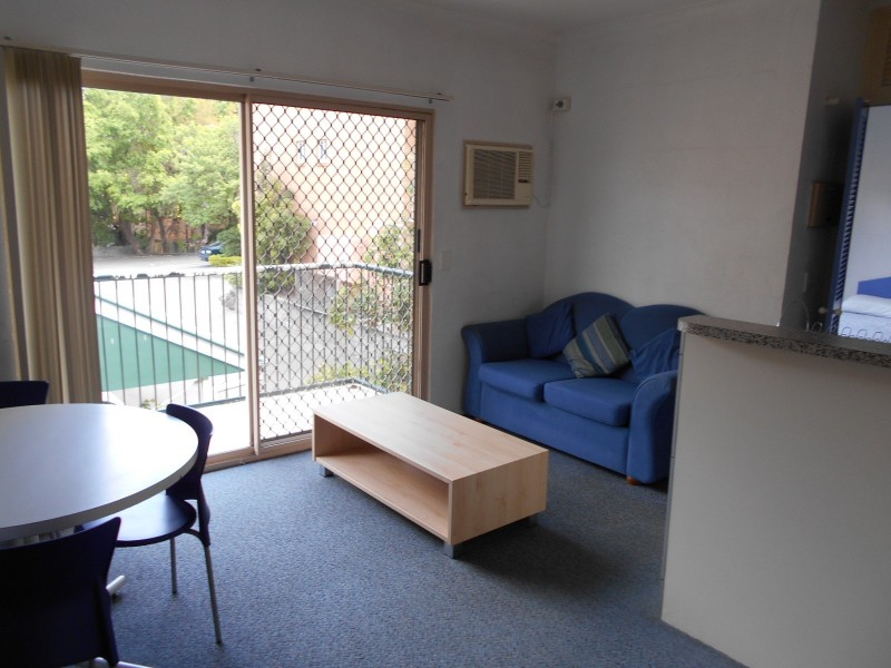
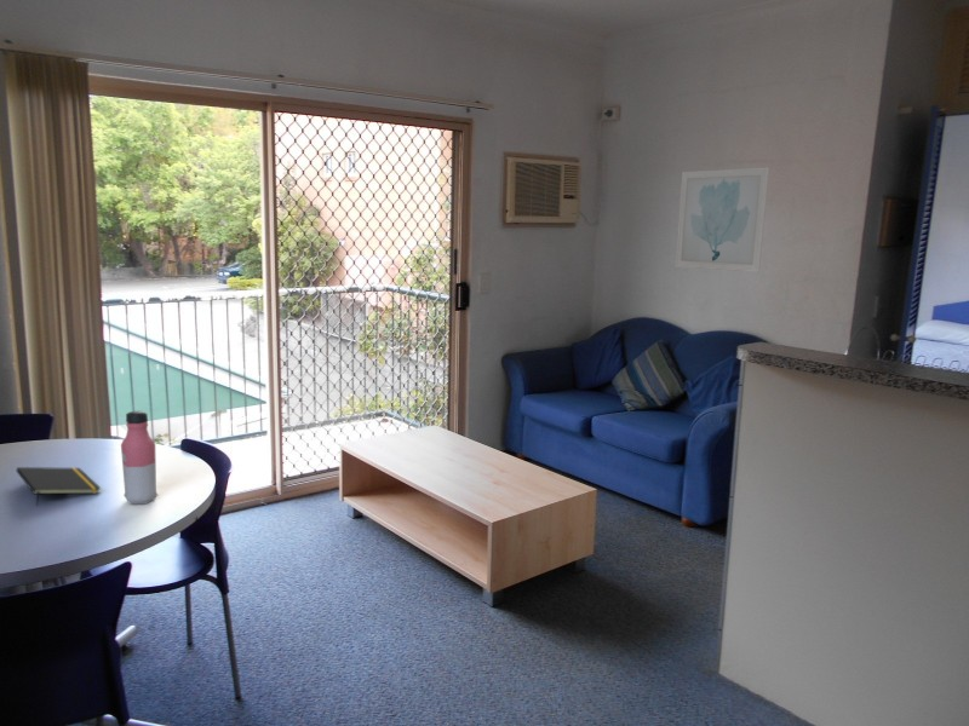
+ notepad [16,466,102,507]
+ wall art [675,166,770,273]
+ water bottle [120,410,159,506]
